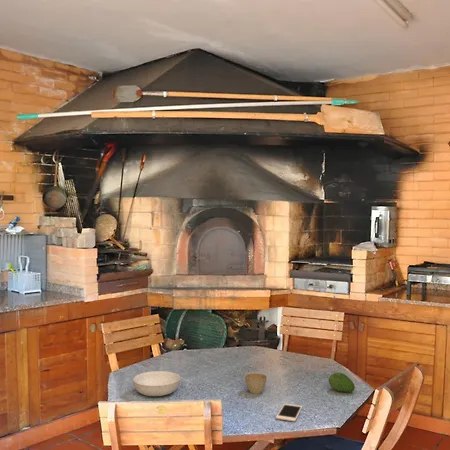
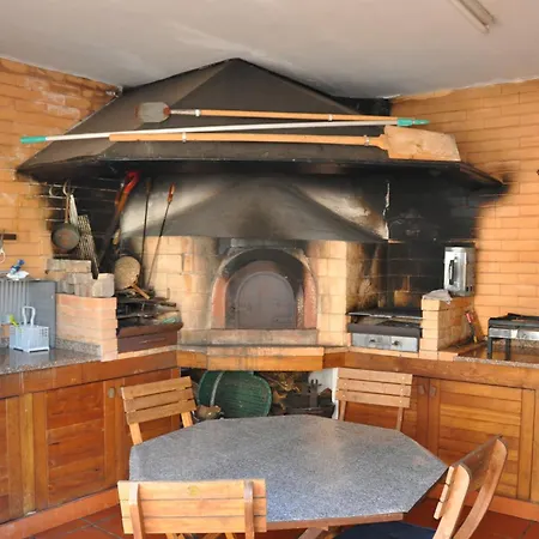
- flower pot [244,372,268,395]
- cell phone [275,403,303,422]
- serving bowl [132,370,181,397]
- fruit [328,371,356,393]
